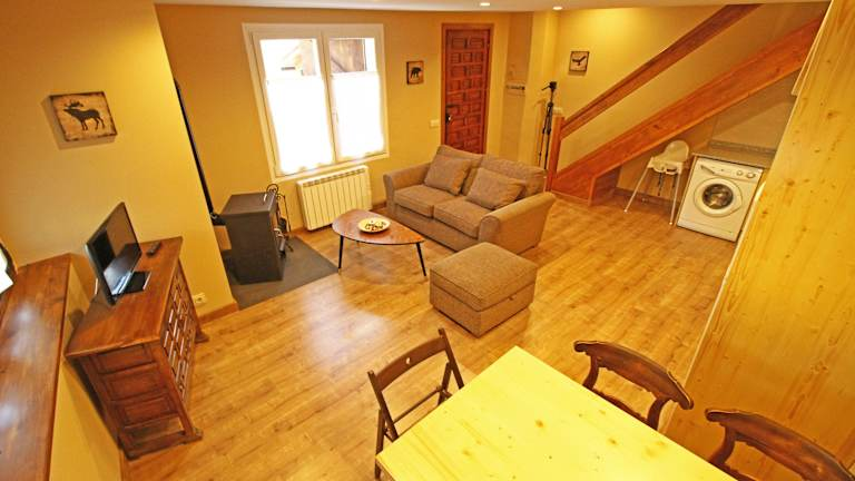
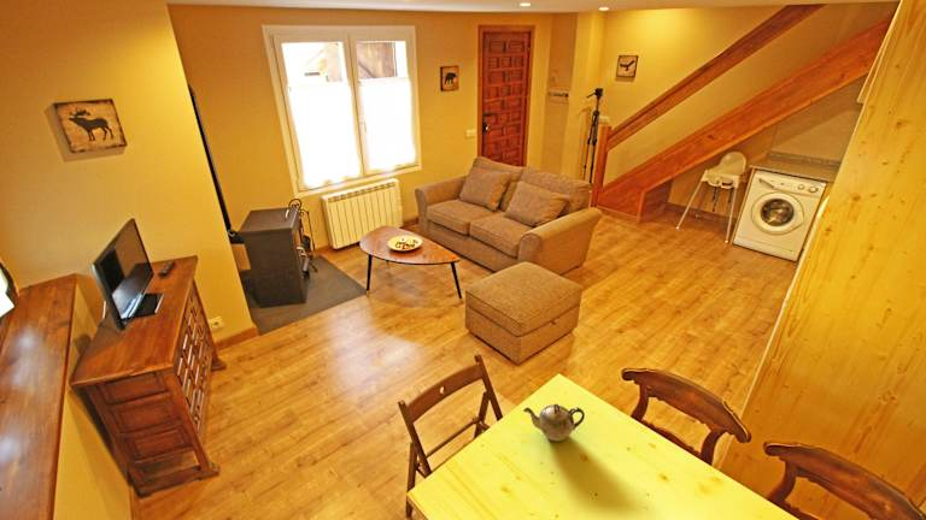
+ teapot [522,403,586,442]
